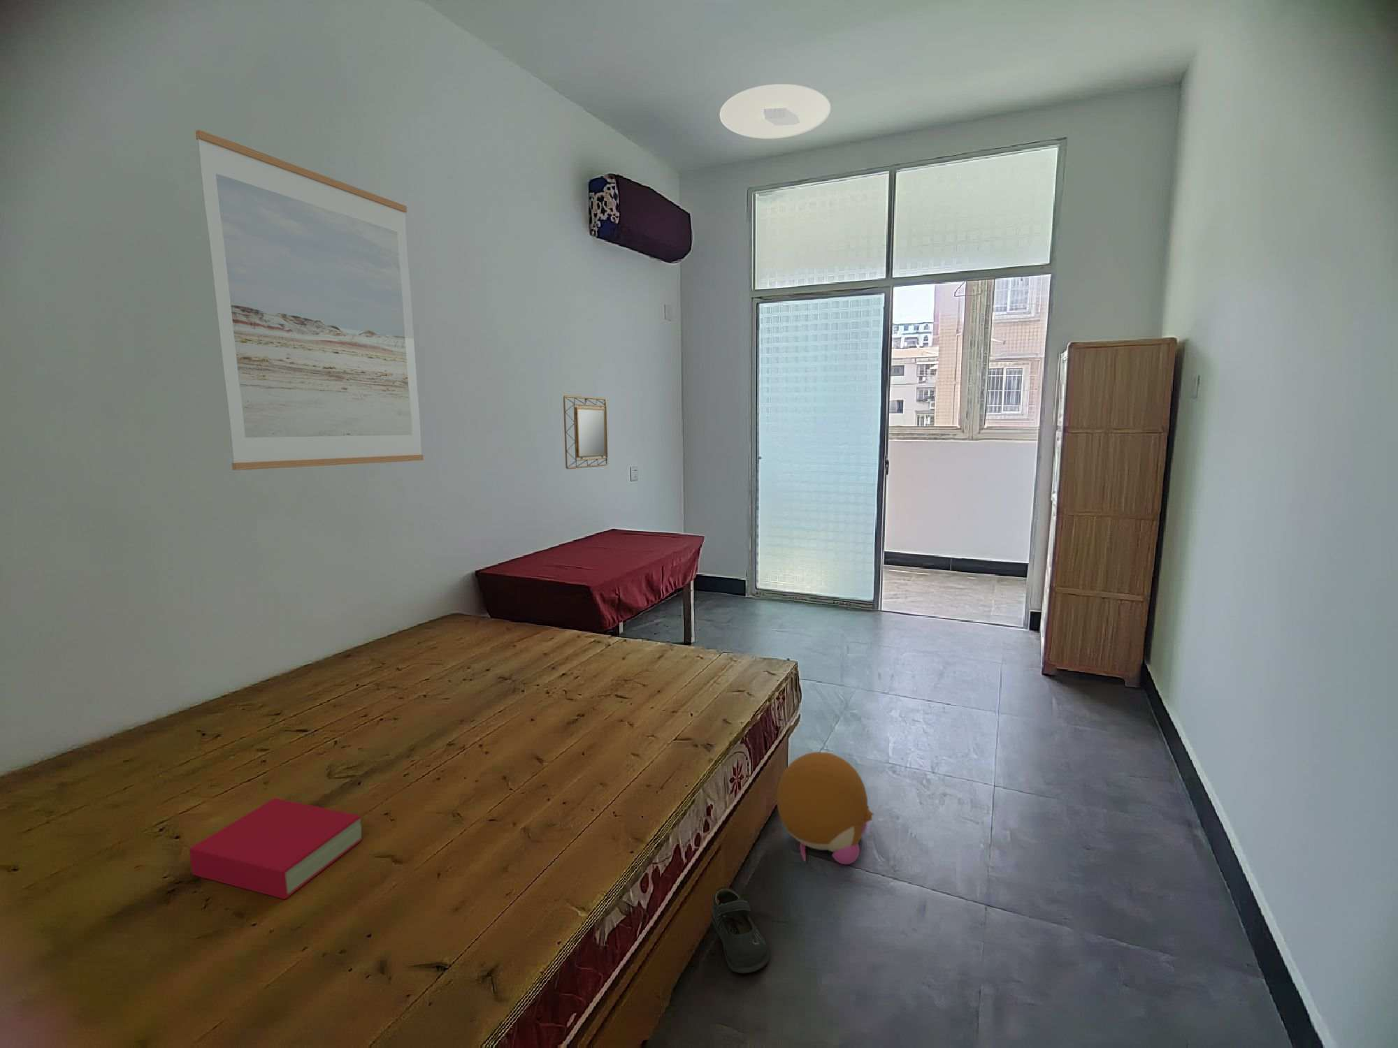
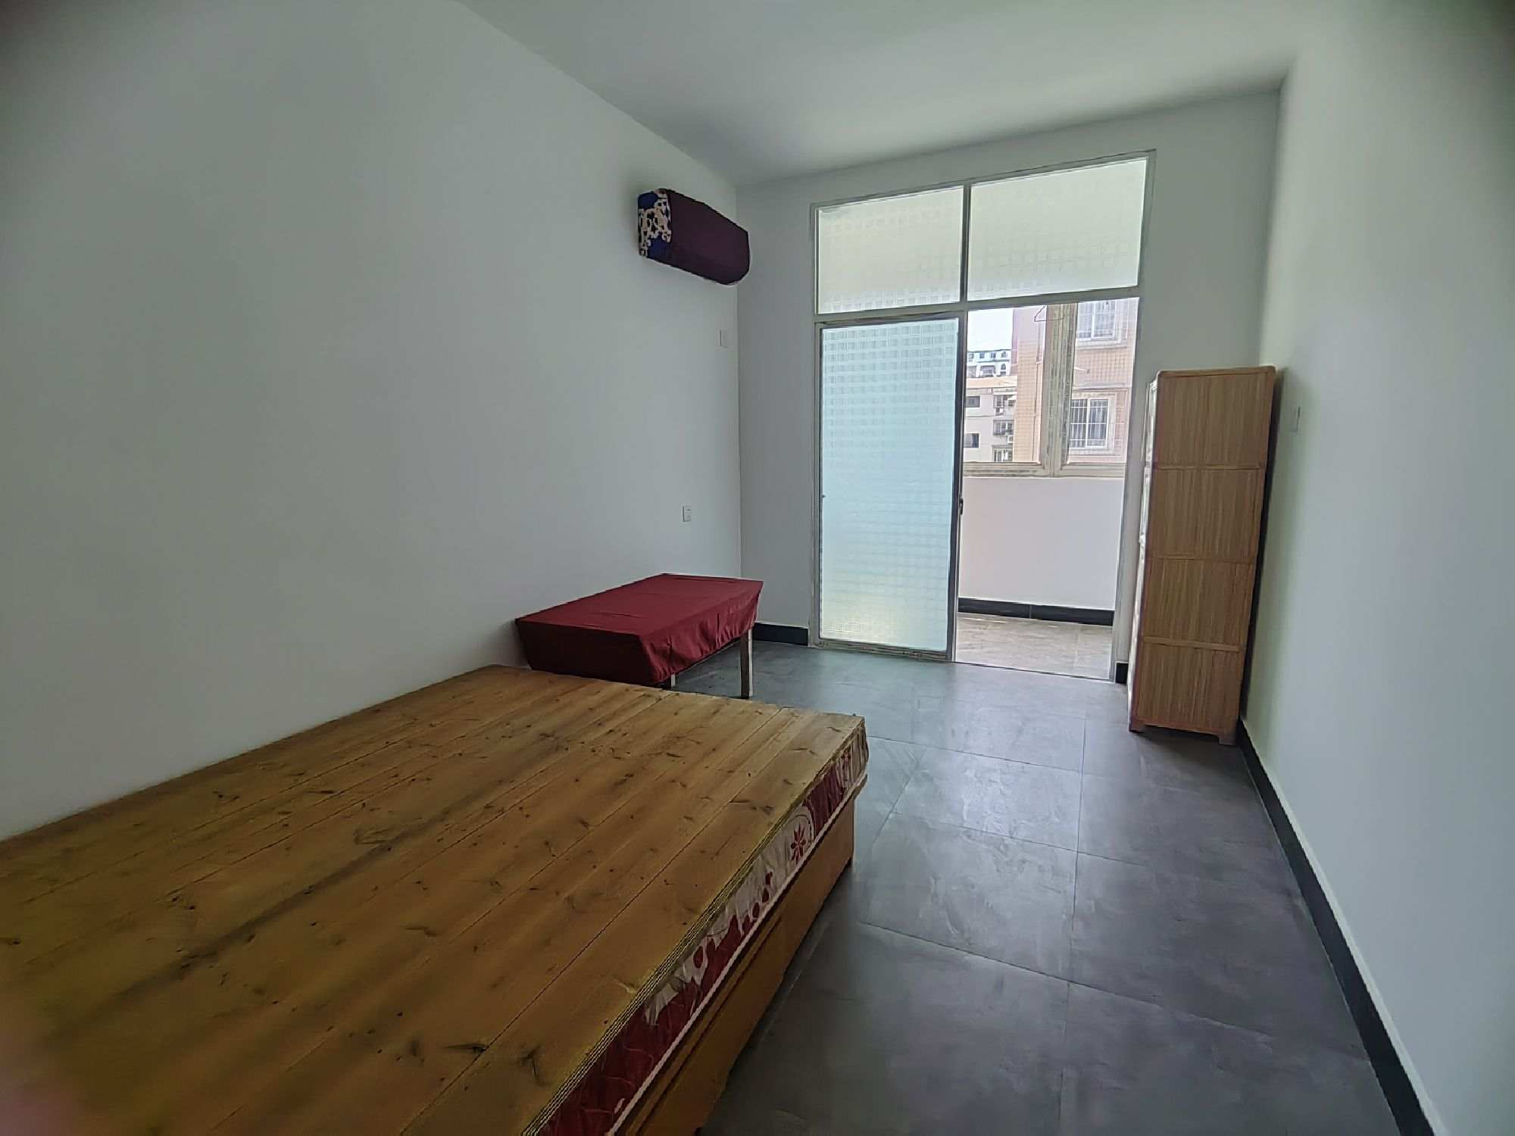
- book [188,797,363,899]
- home mirror [563,395,608,469]
- mary jane shoe [710,886,771,974]
- ceiling light [719,84,831,140]
- plush toy [776,751,874,865]
- wall art [195,129,424,471]
